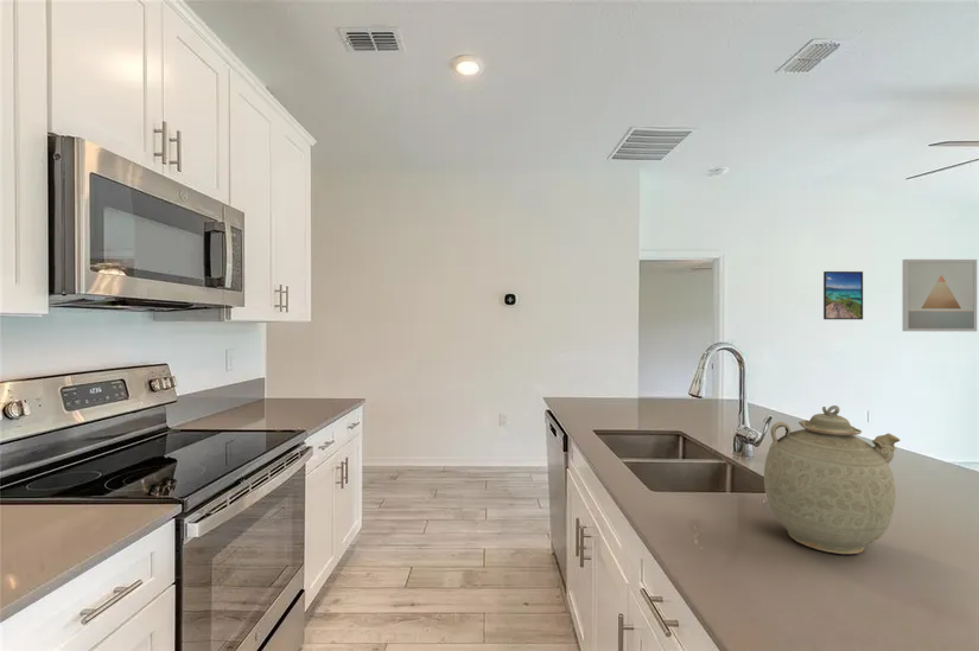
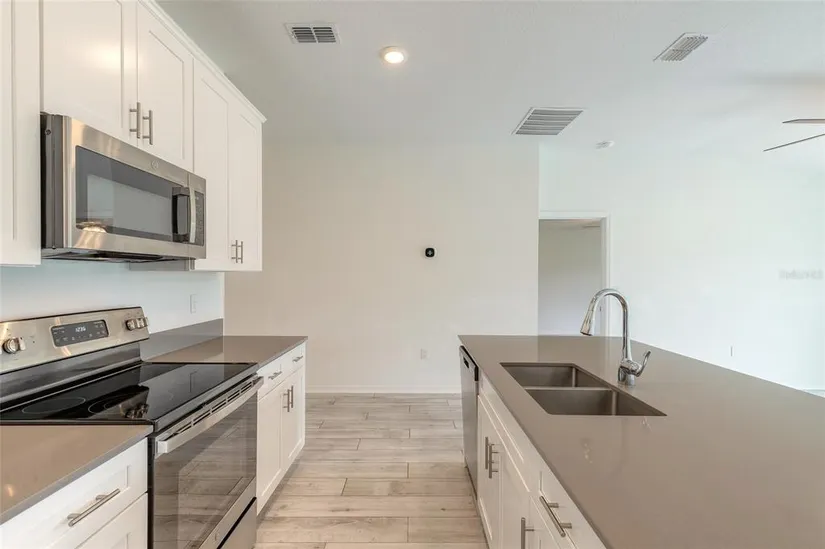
- wall art [902,259,978,332]
- teapot [763,404,901,555]
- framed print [822,270,864,321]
